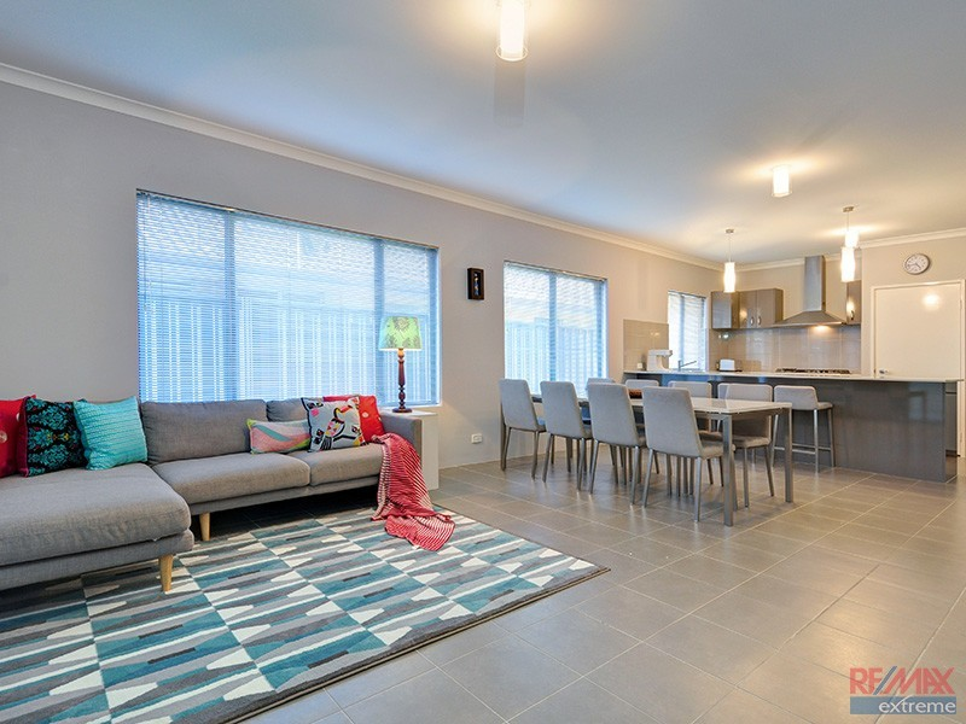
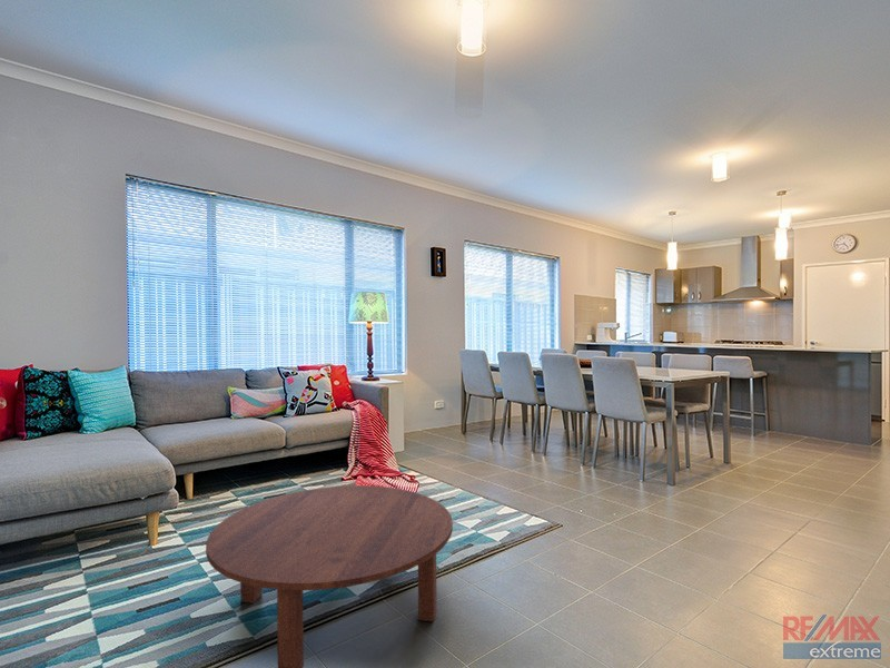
+ coffee table [205,484,454,668]
